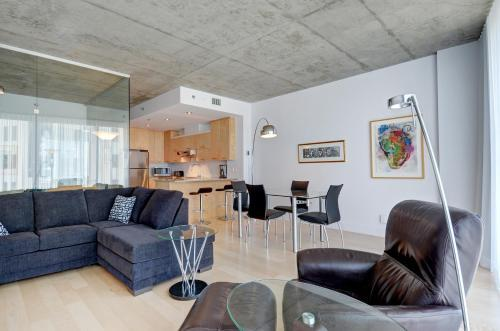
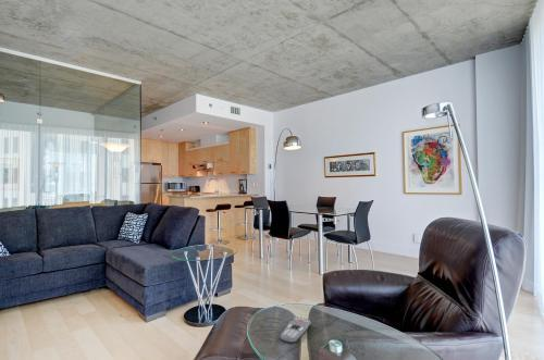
+ remote control [280,316,312,344]
